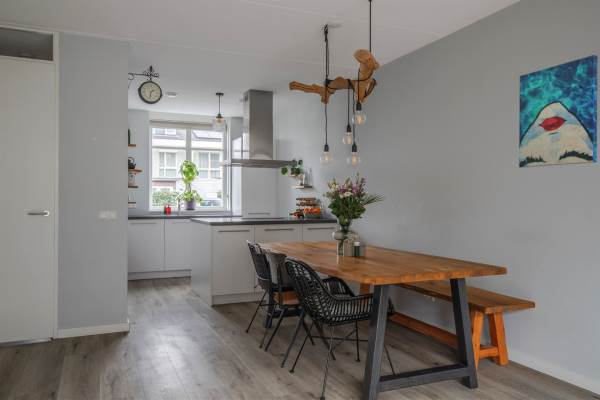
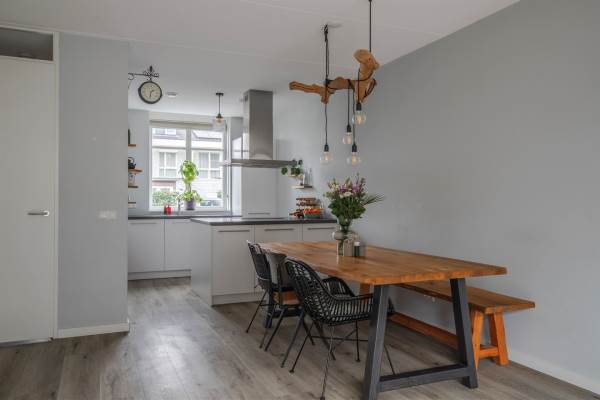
- wall art [518,54,599,169]
